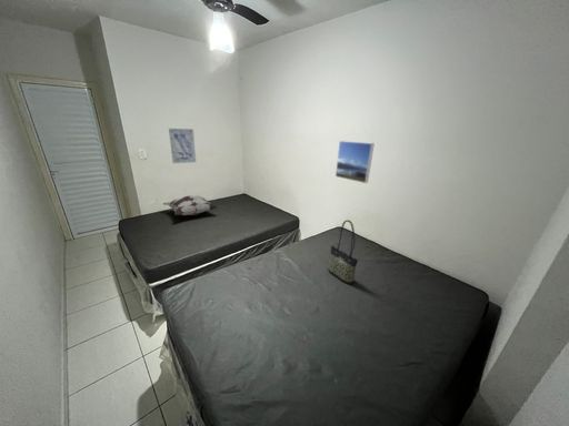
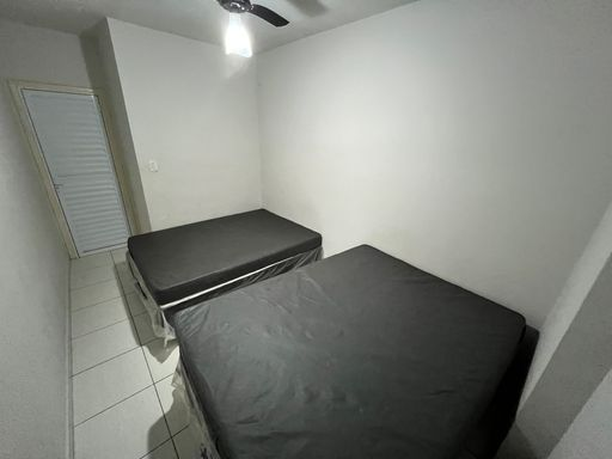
- decorative pillow [162,195,218,216]
- wall art [168,128,197,164]
- tote bag [327,219,359,285]
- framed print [335,140,376,184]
